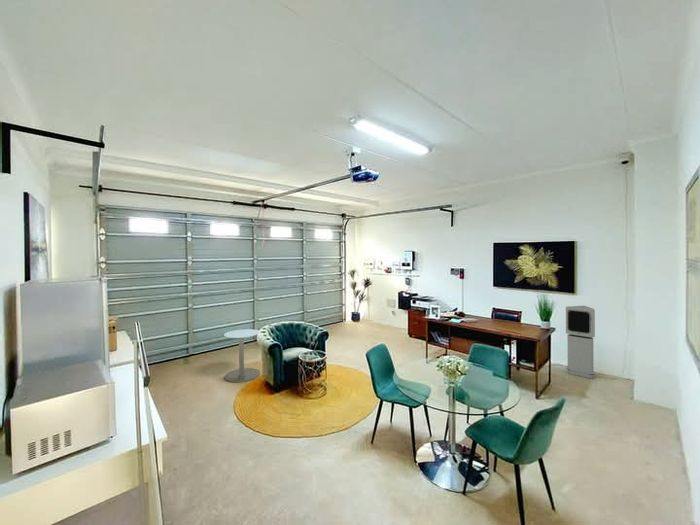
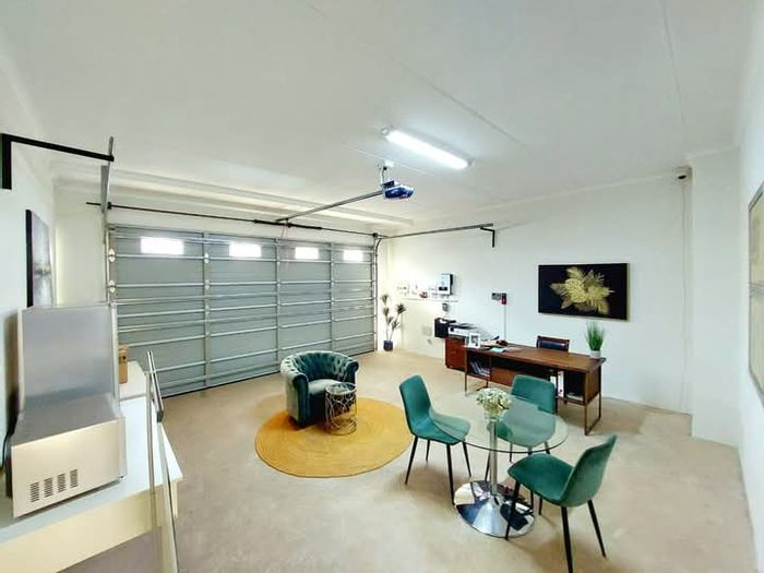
- air purifier [565,305,596,379]
- side table [223,328,261,383]
